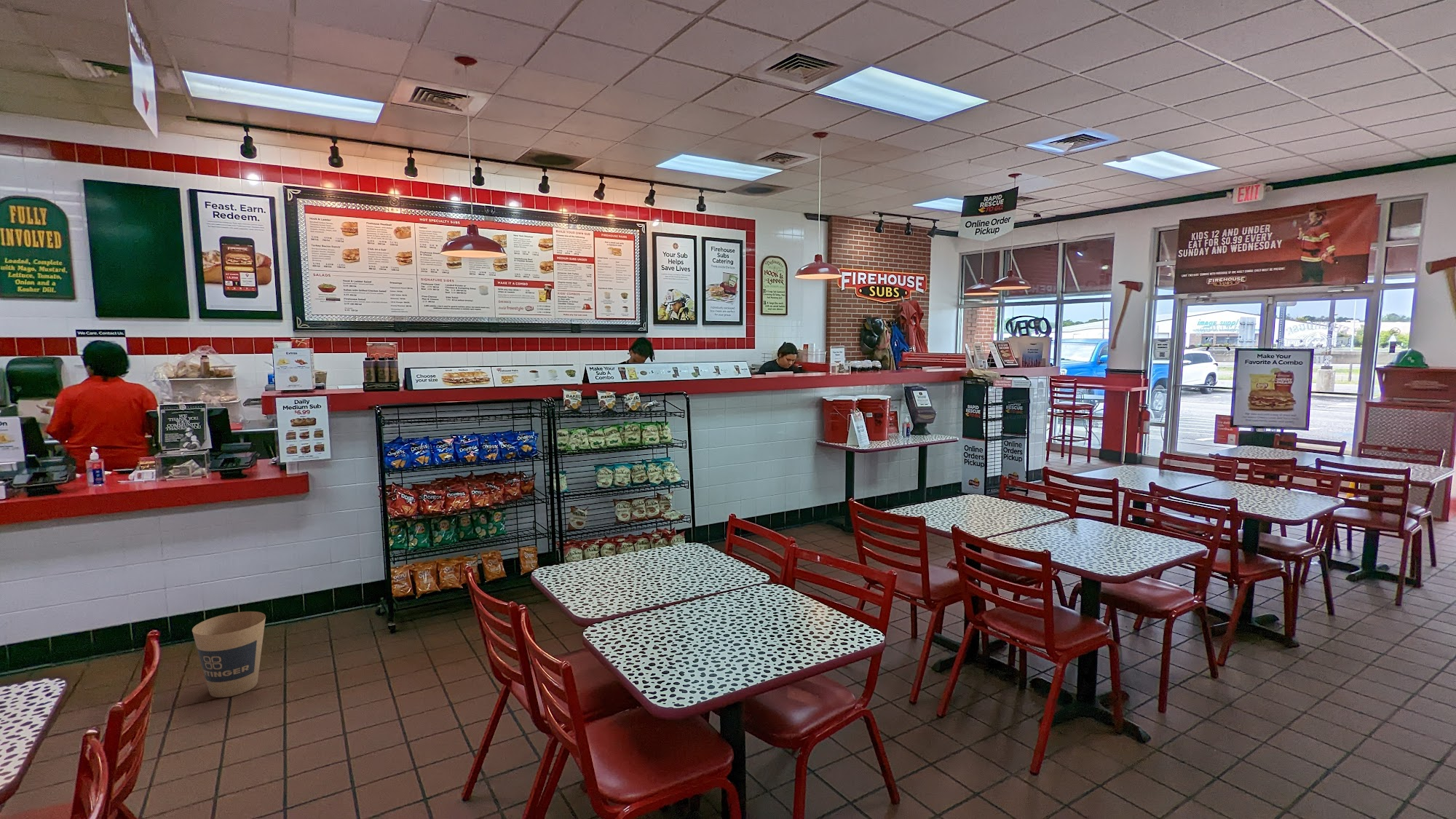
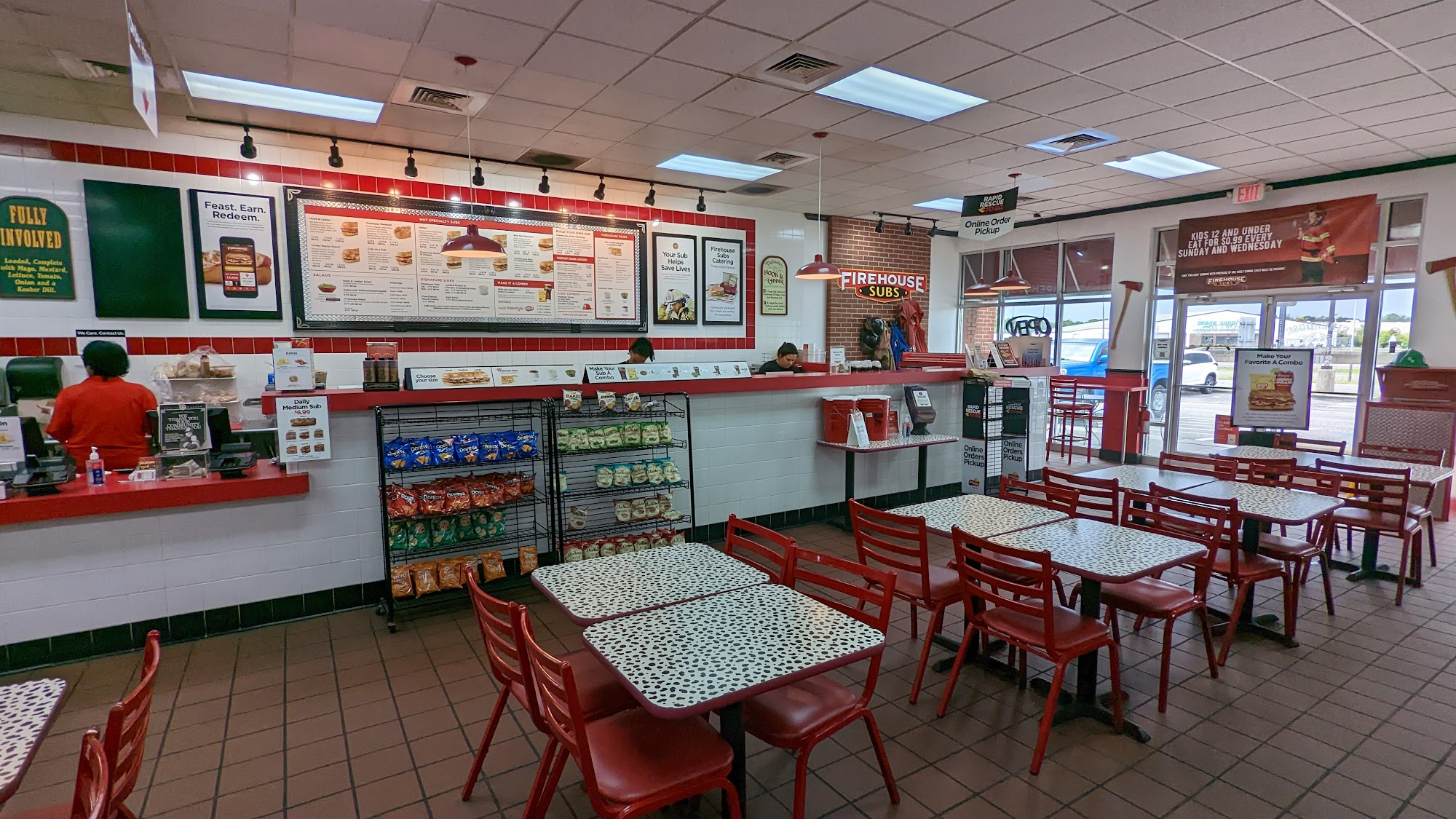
- trash can [191,611,266,698]
